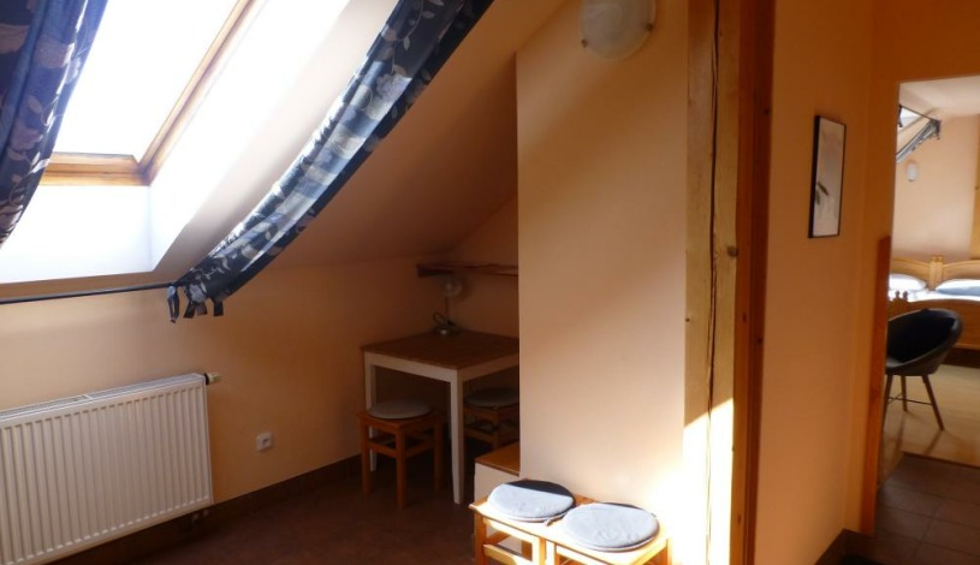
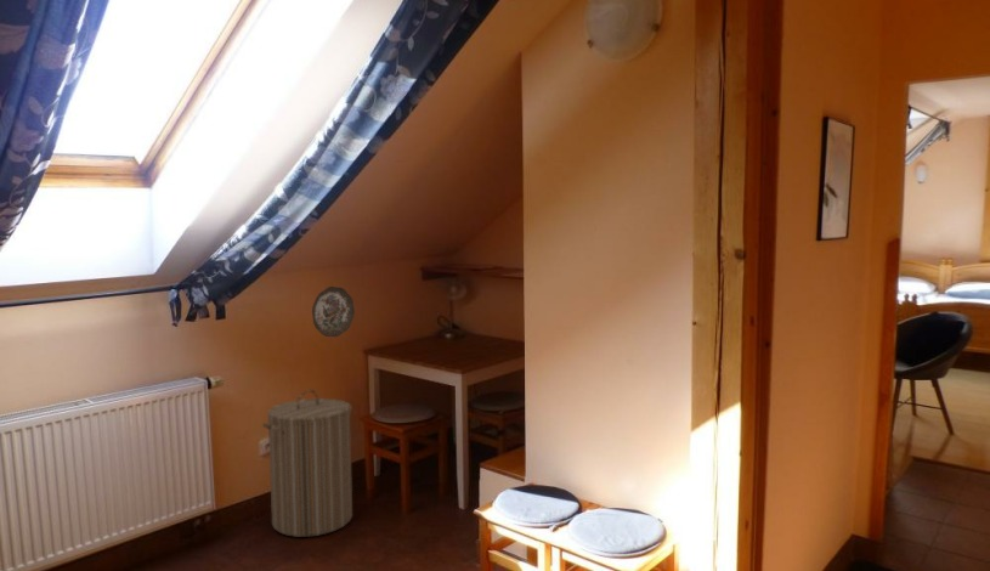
+ decorative plate [311,286,356,338]
+ laundry hamper [261,389,353,538]
